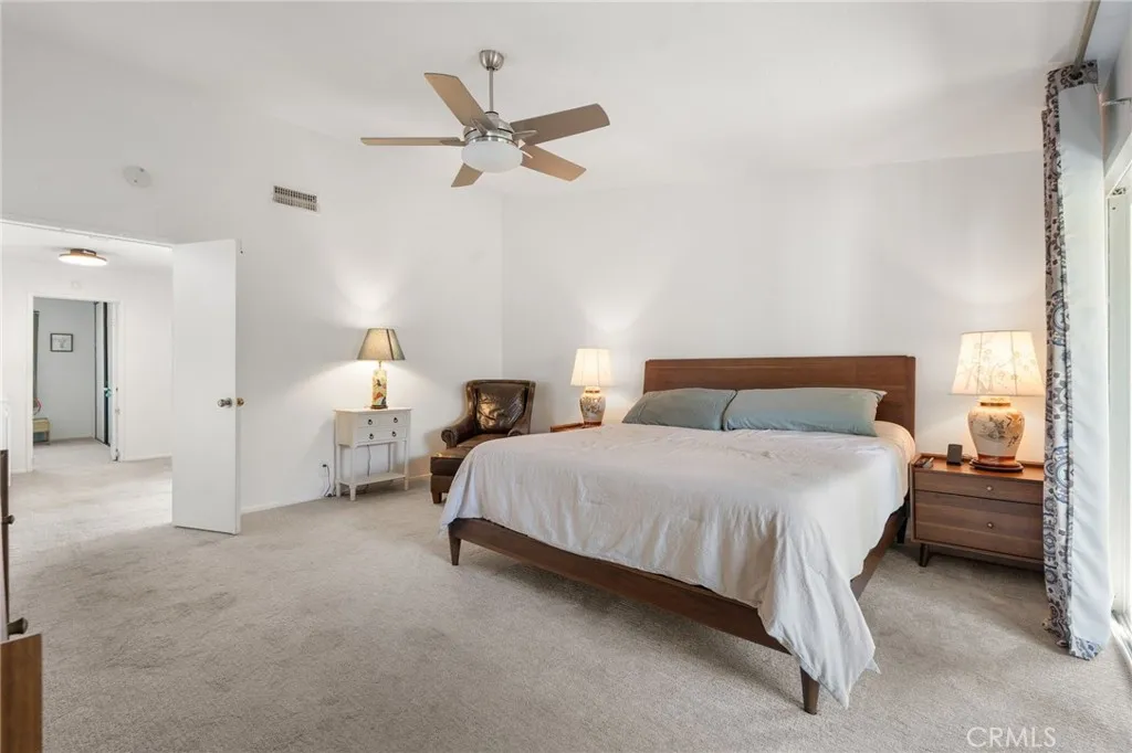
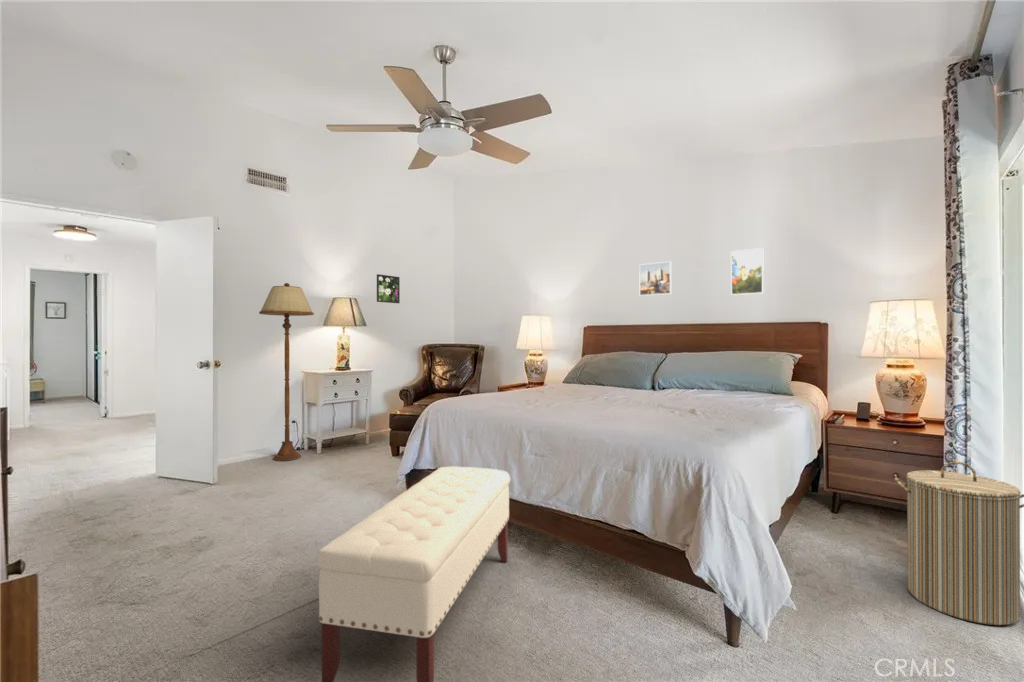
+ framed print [376,273,401,304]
+ laundry hamper [894,461,1024,626]
+ floor lamp [258,282,315,462]
+ bench [315,466,511,682]
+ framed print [730,247,765,296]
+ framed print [638,260,673,297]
